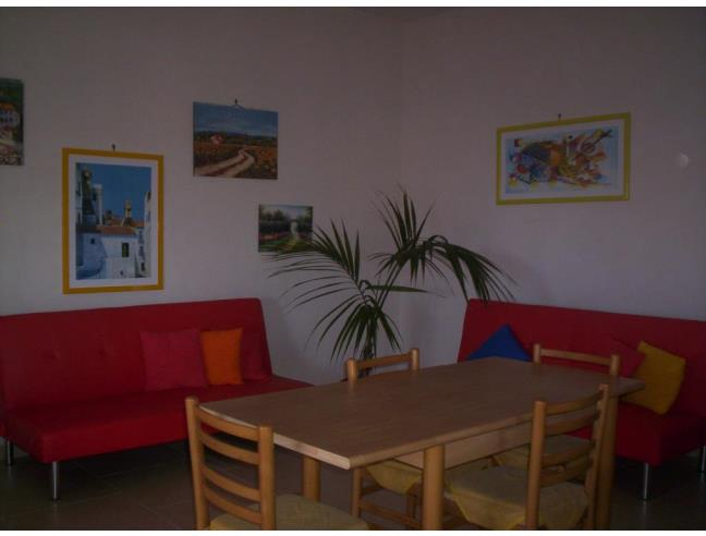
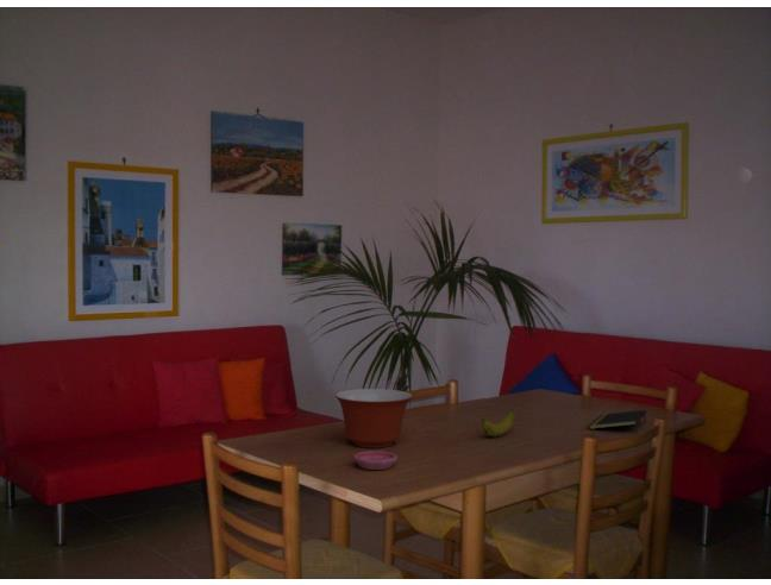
+ saucer [353,449,399,471]
+ banana [481,409,516,438]
+ mixing bowl [334,388,413,449]
+ notepad [588,409,647,430]
